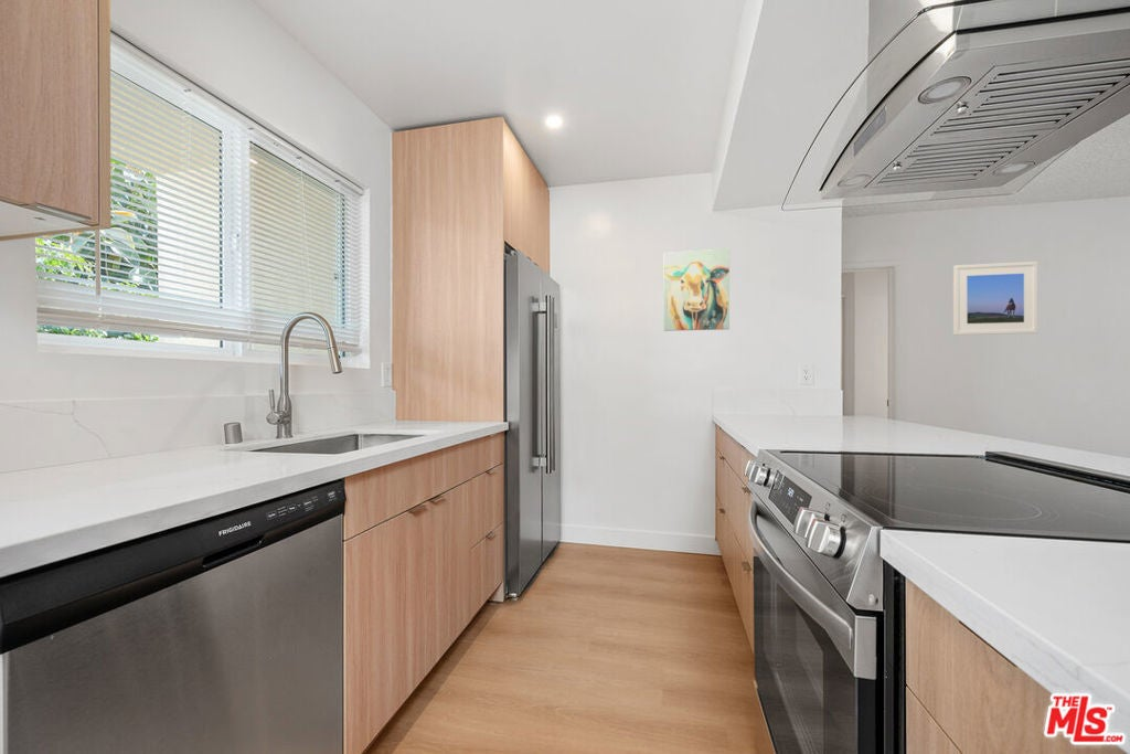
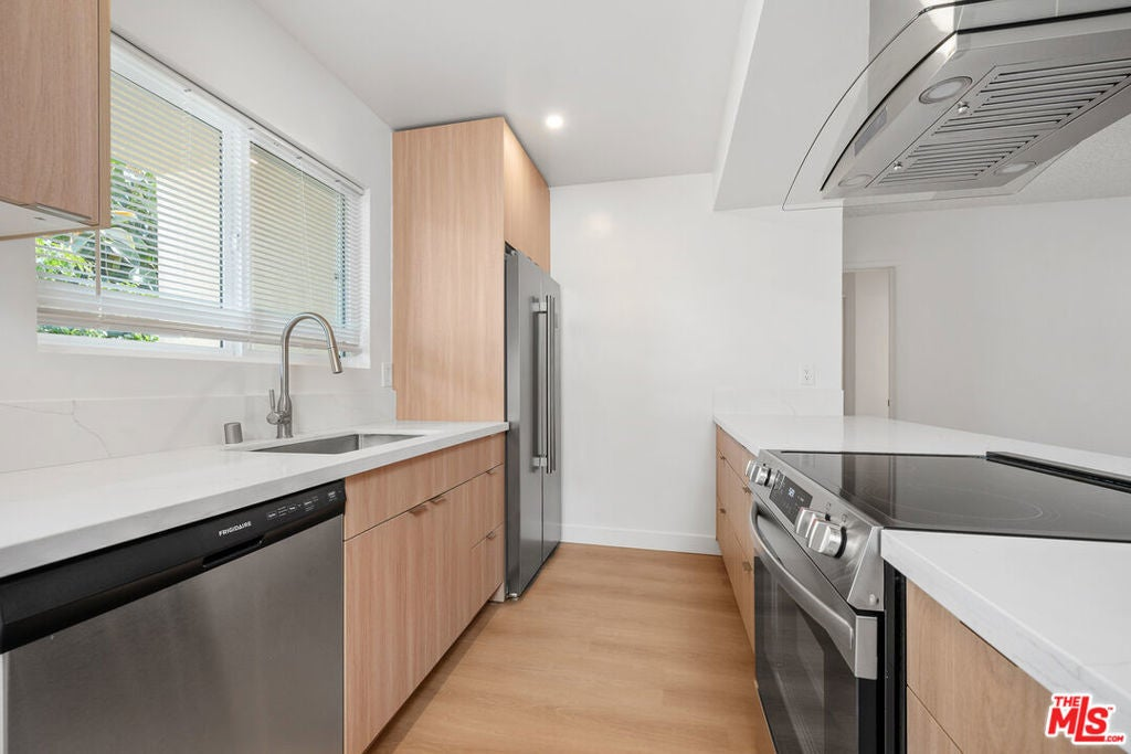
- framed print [952,261,1038,336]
- wall art [663,248,731,332]
